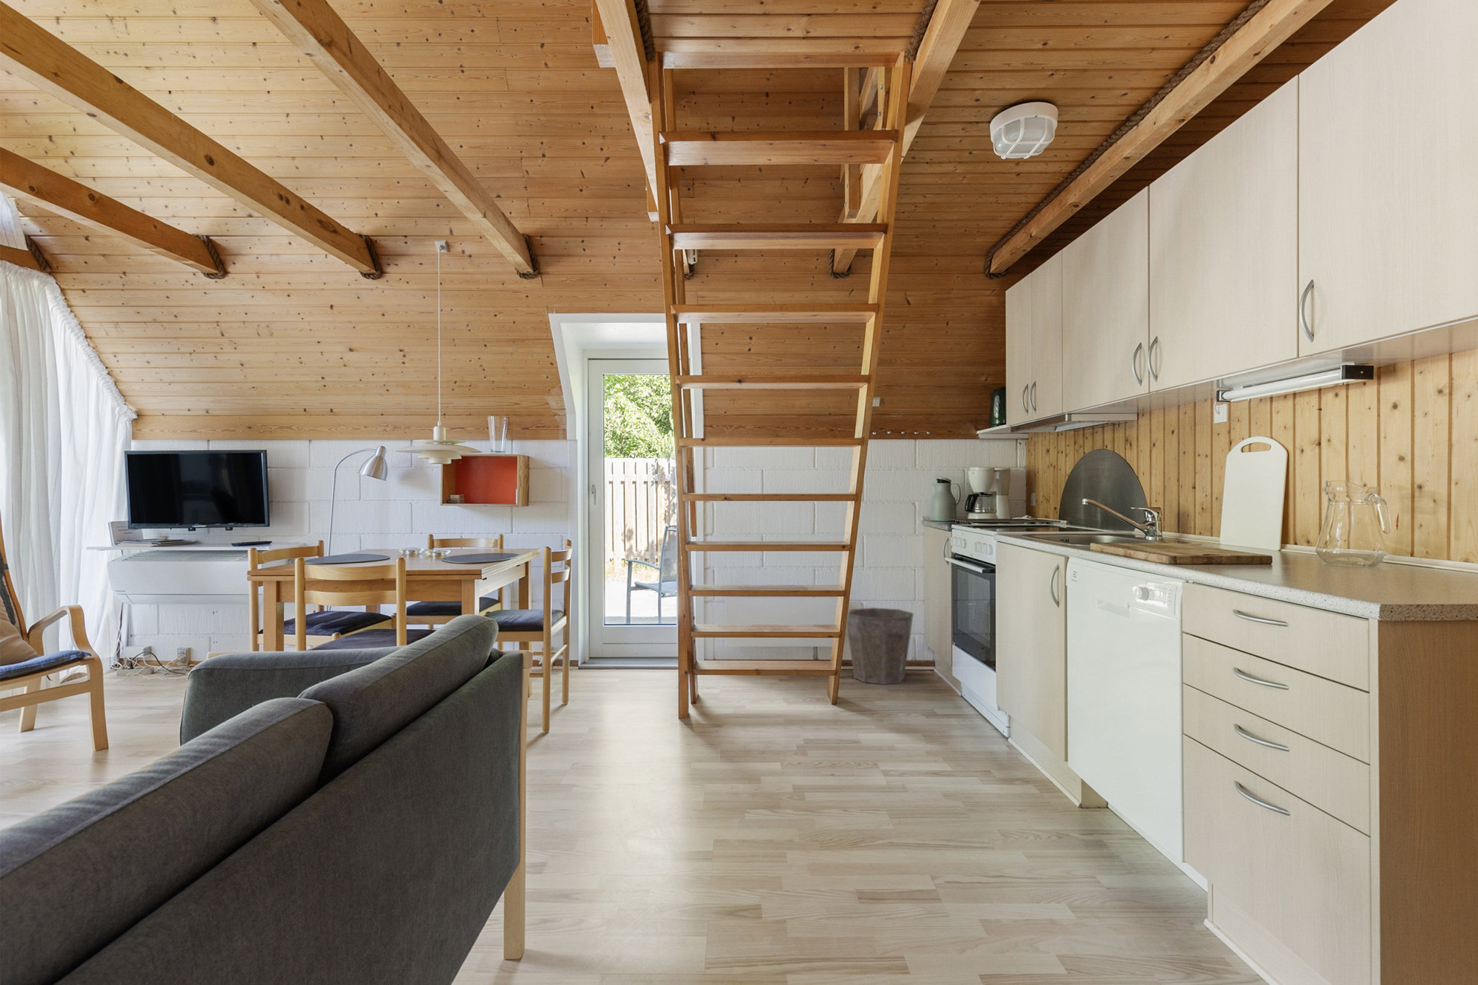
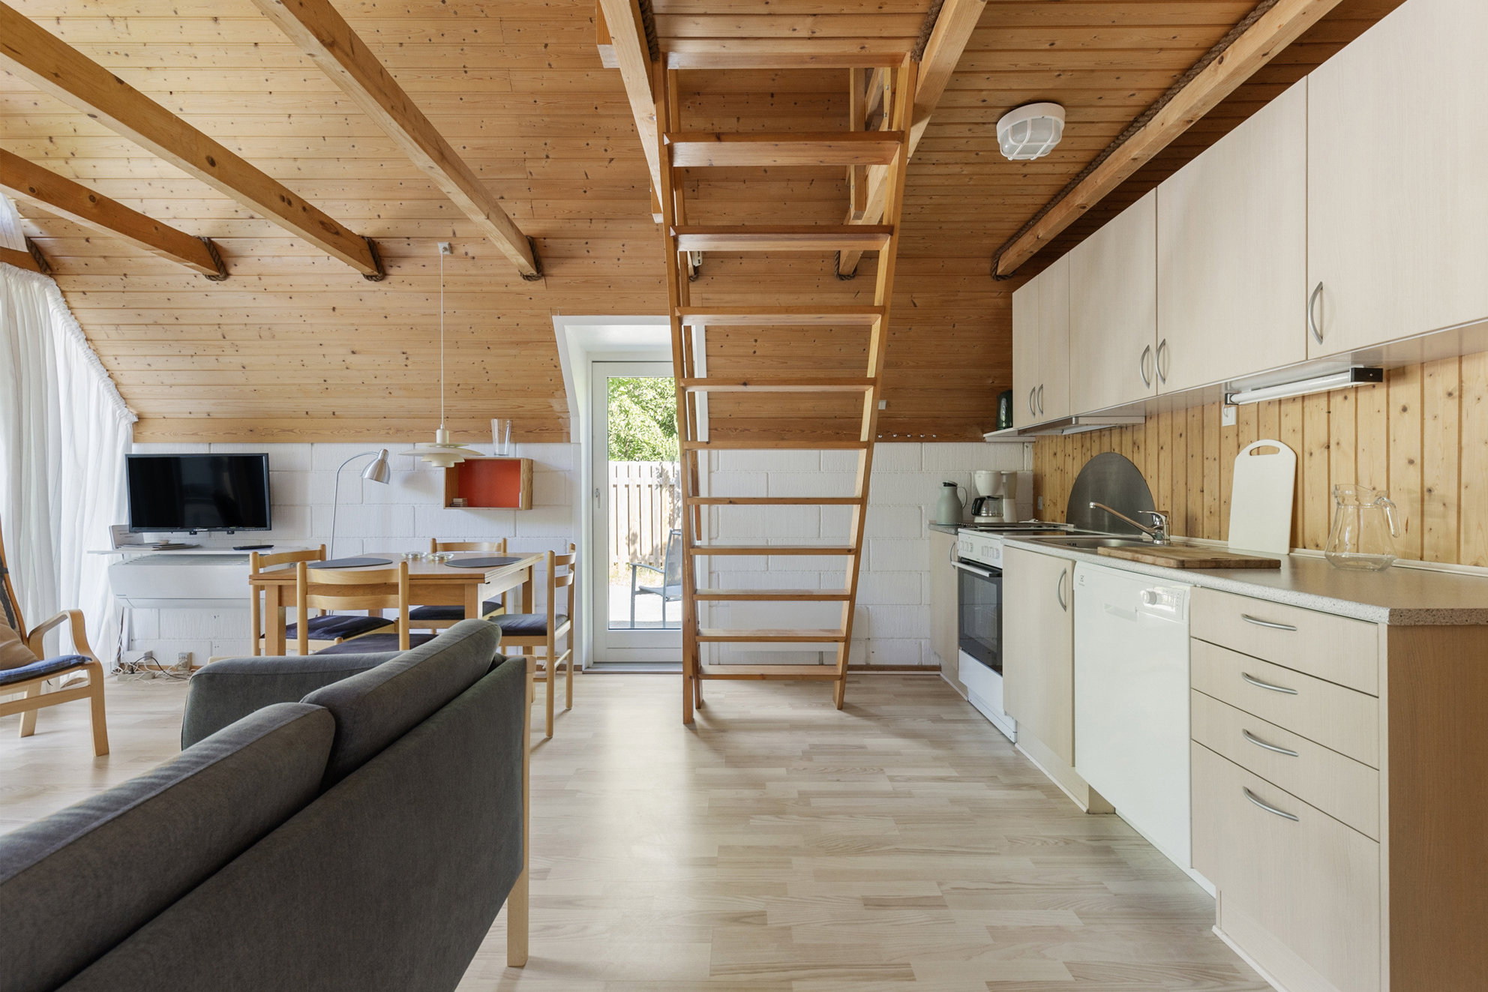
- waste bin [847,607,914,685]
